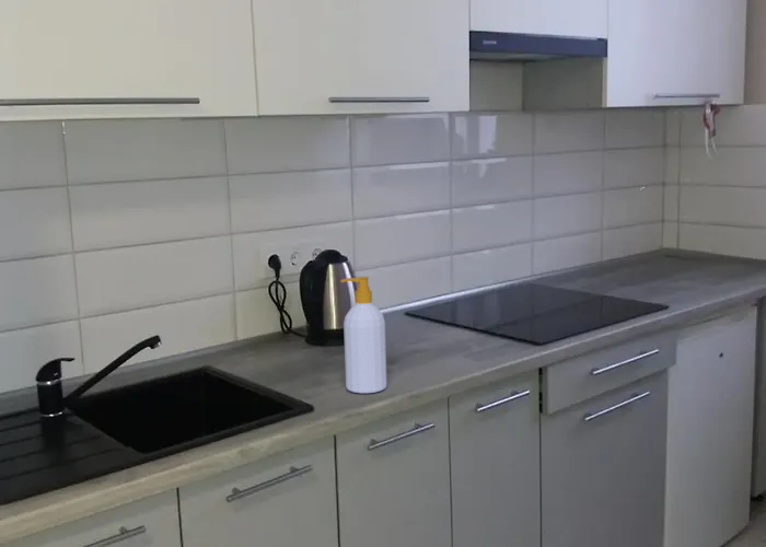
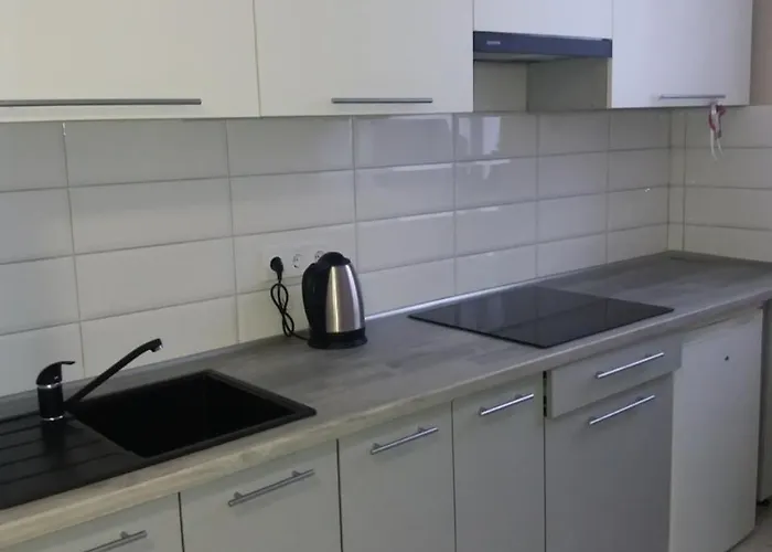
- soap bottle [339,276,387,394]
